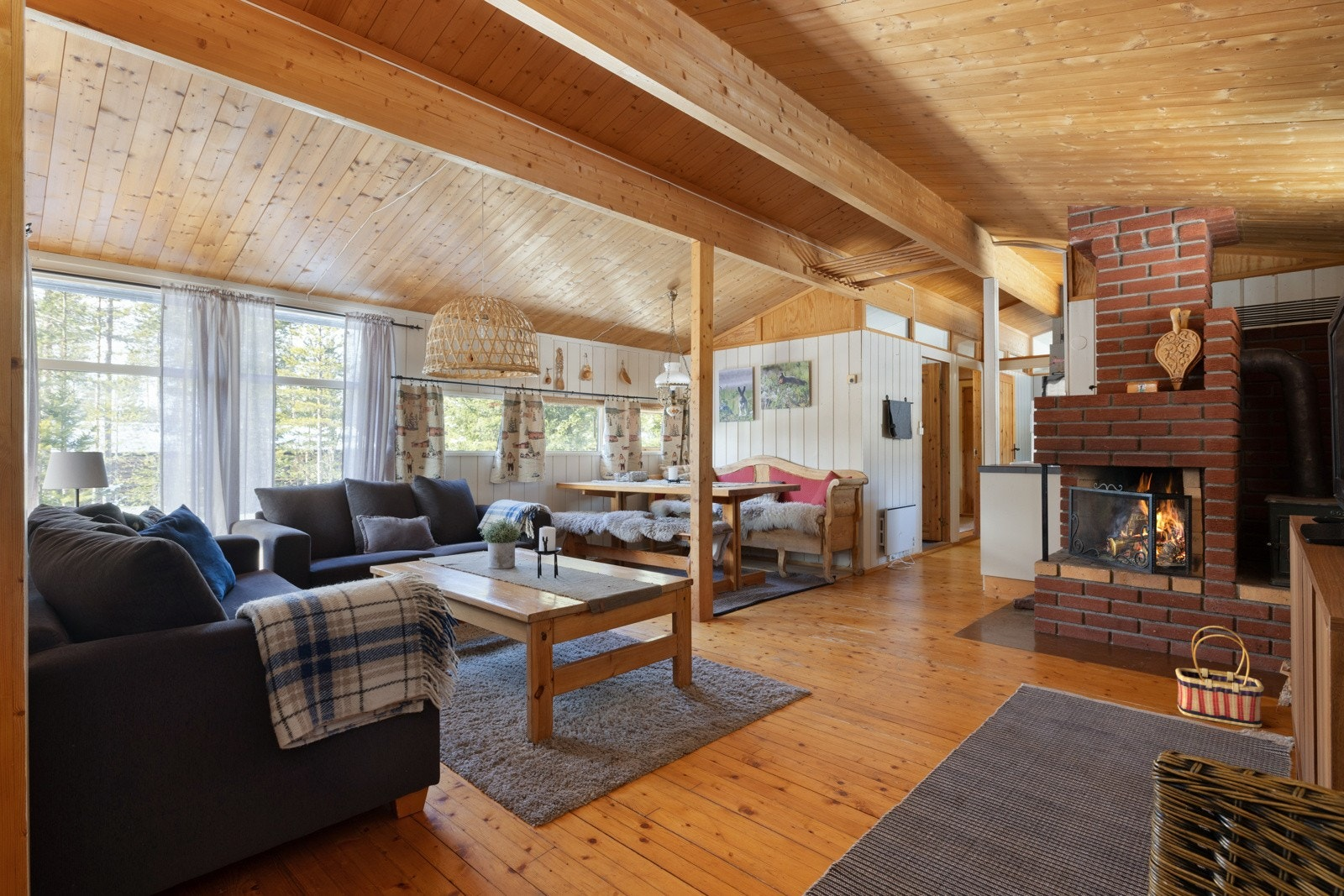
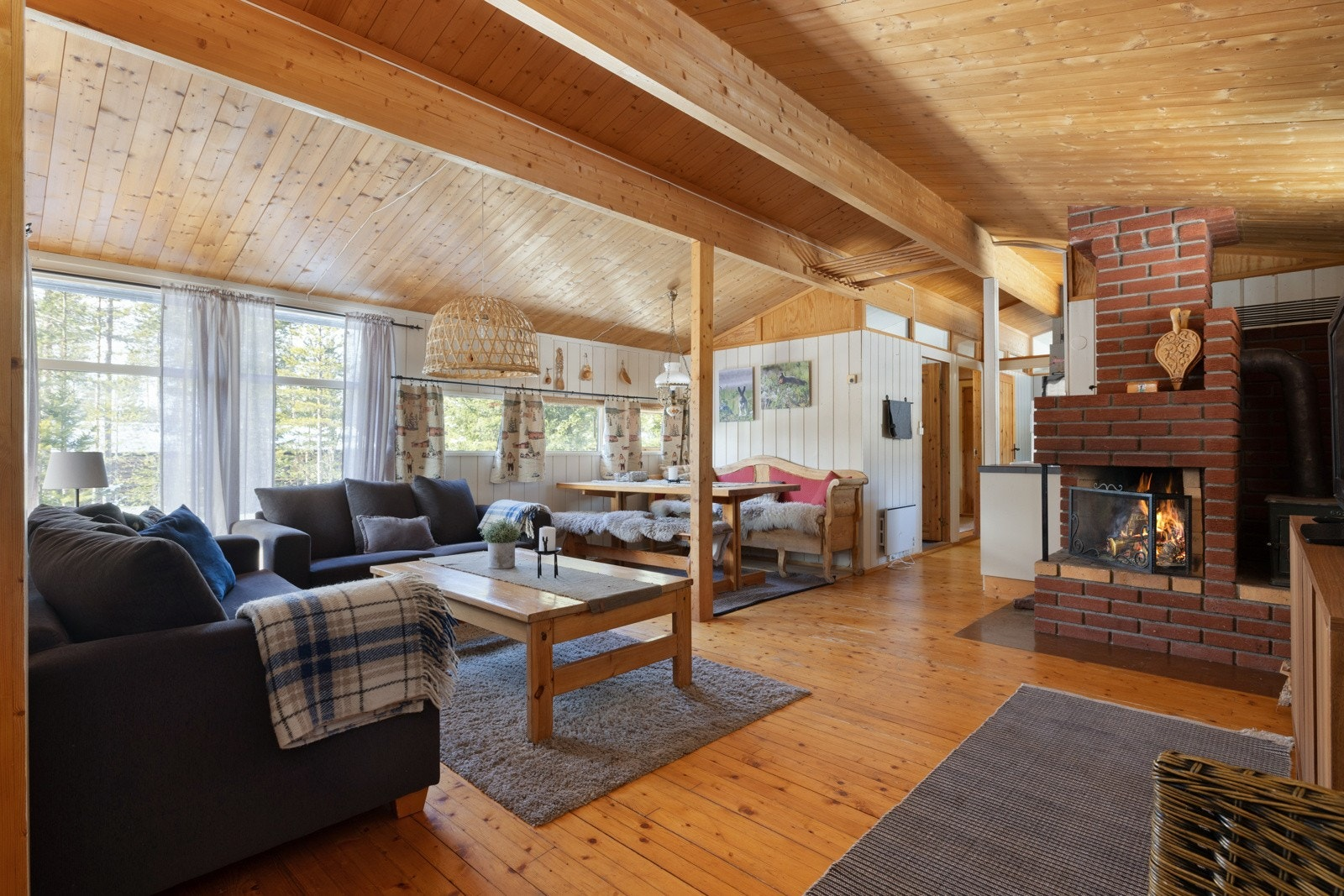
- basket [1175,625,1264,728]
